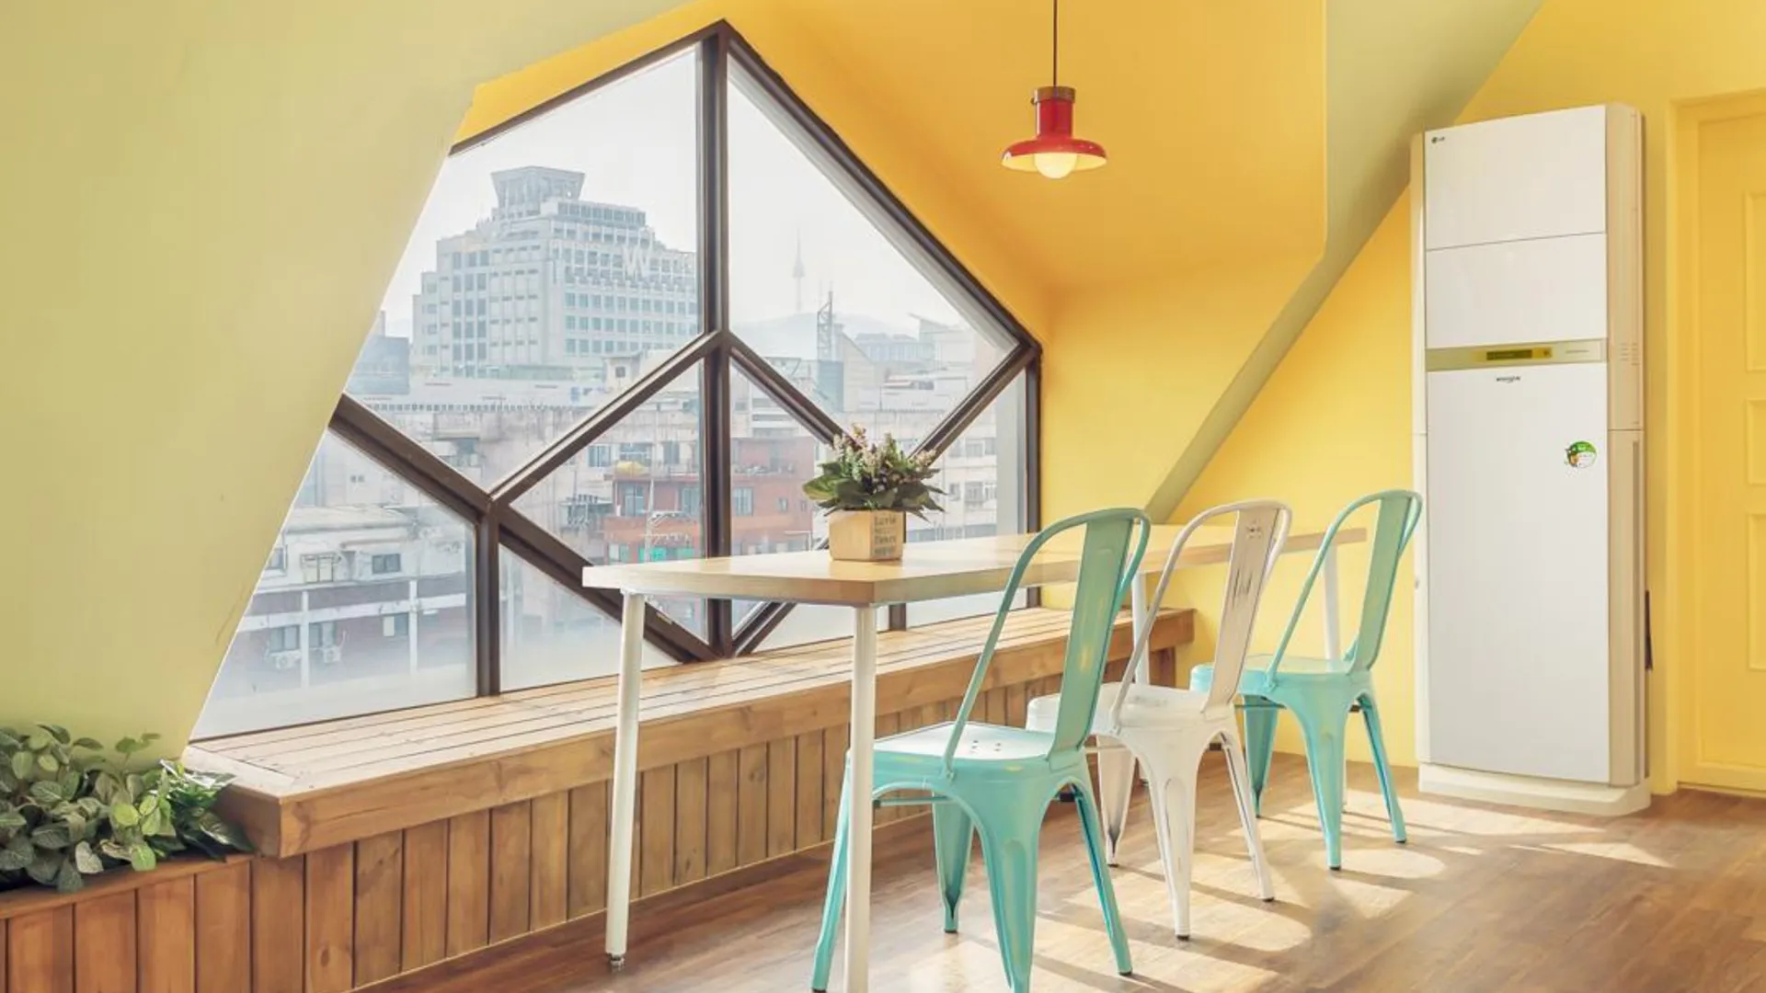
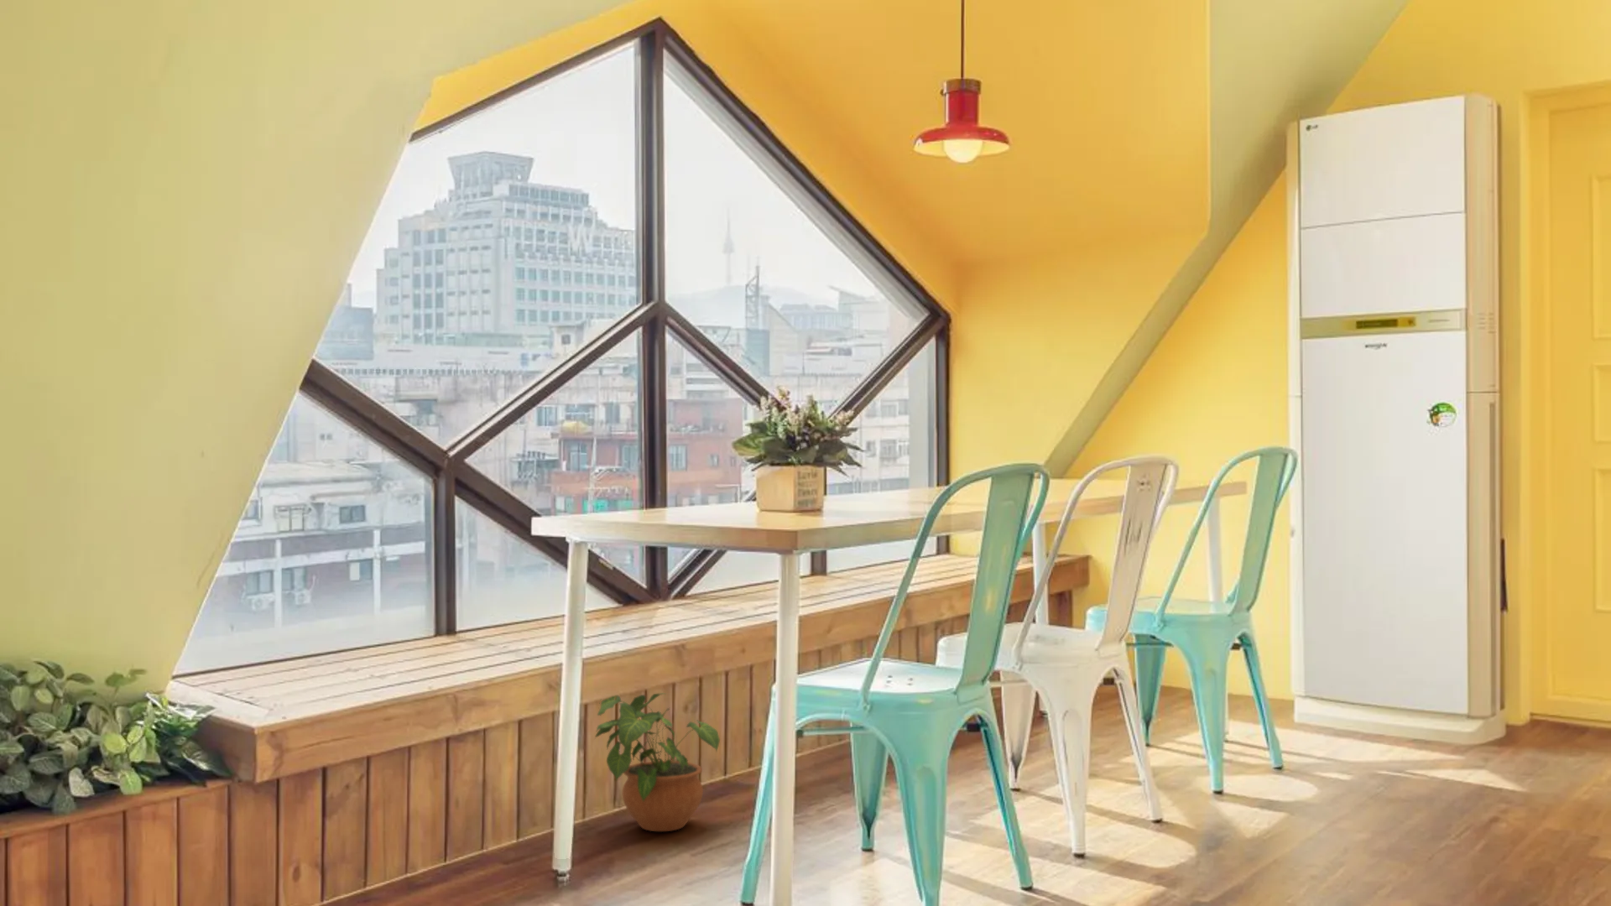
+ potted plant [593,692,720,832]
